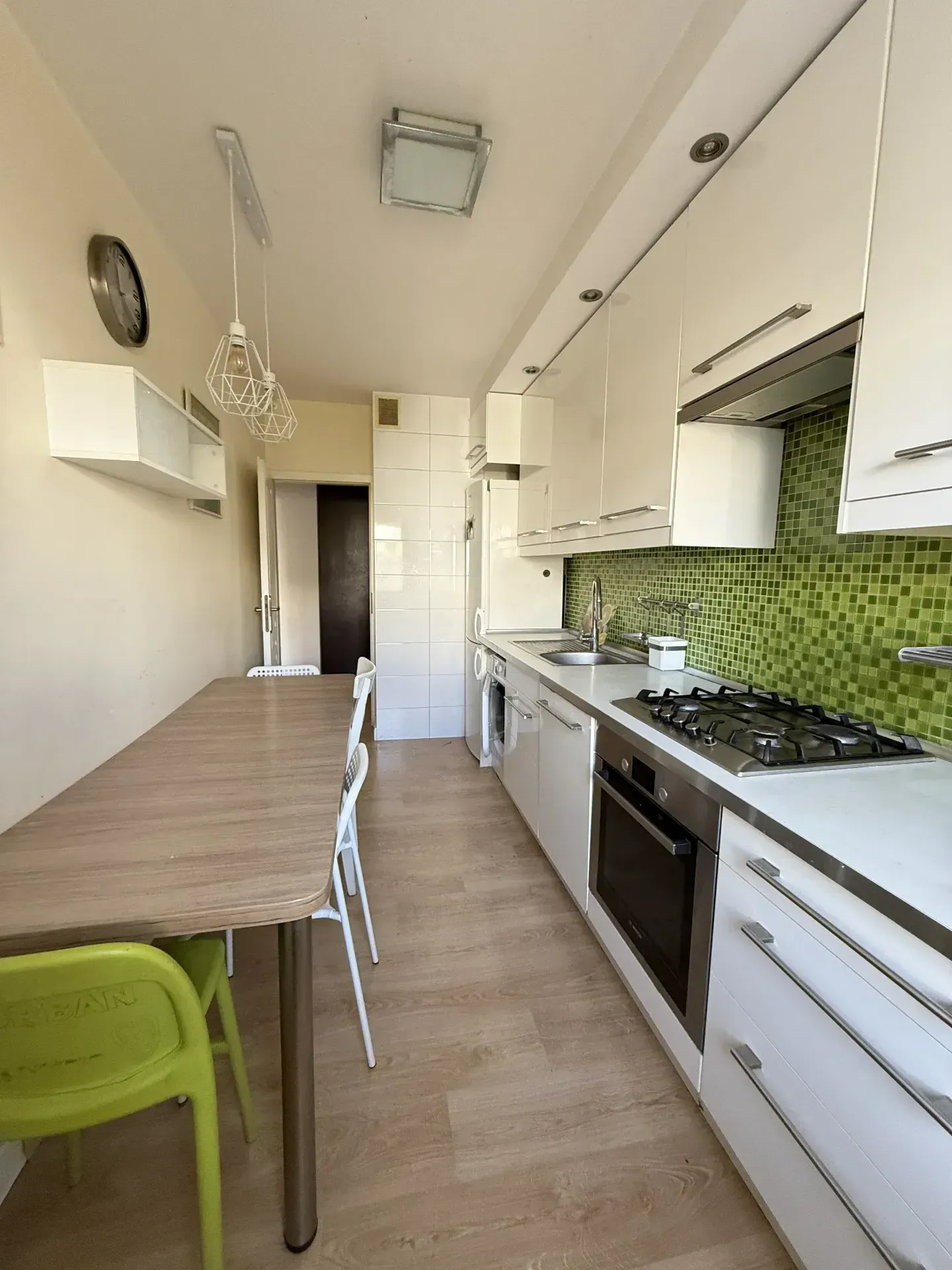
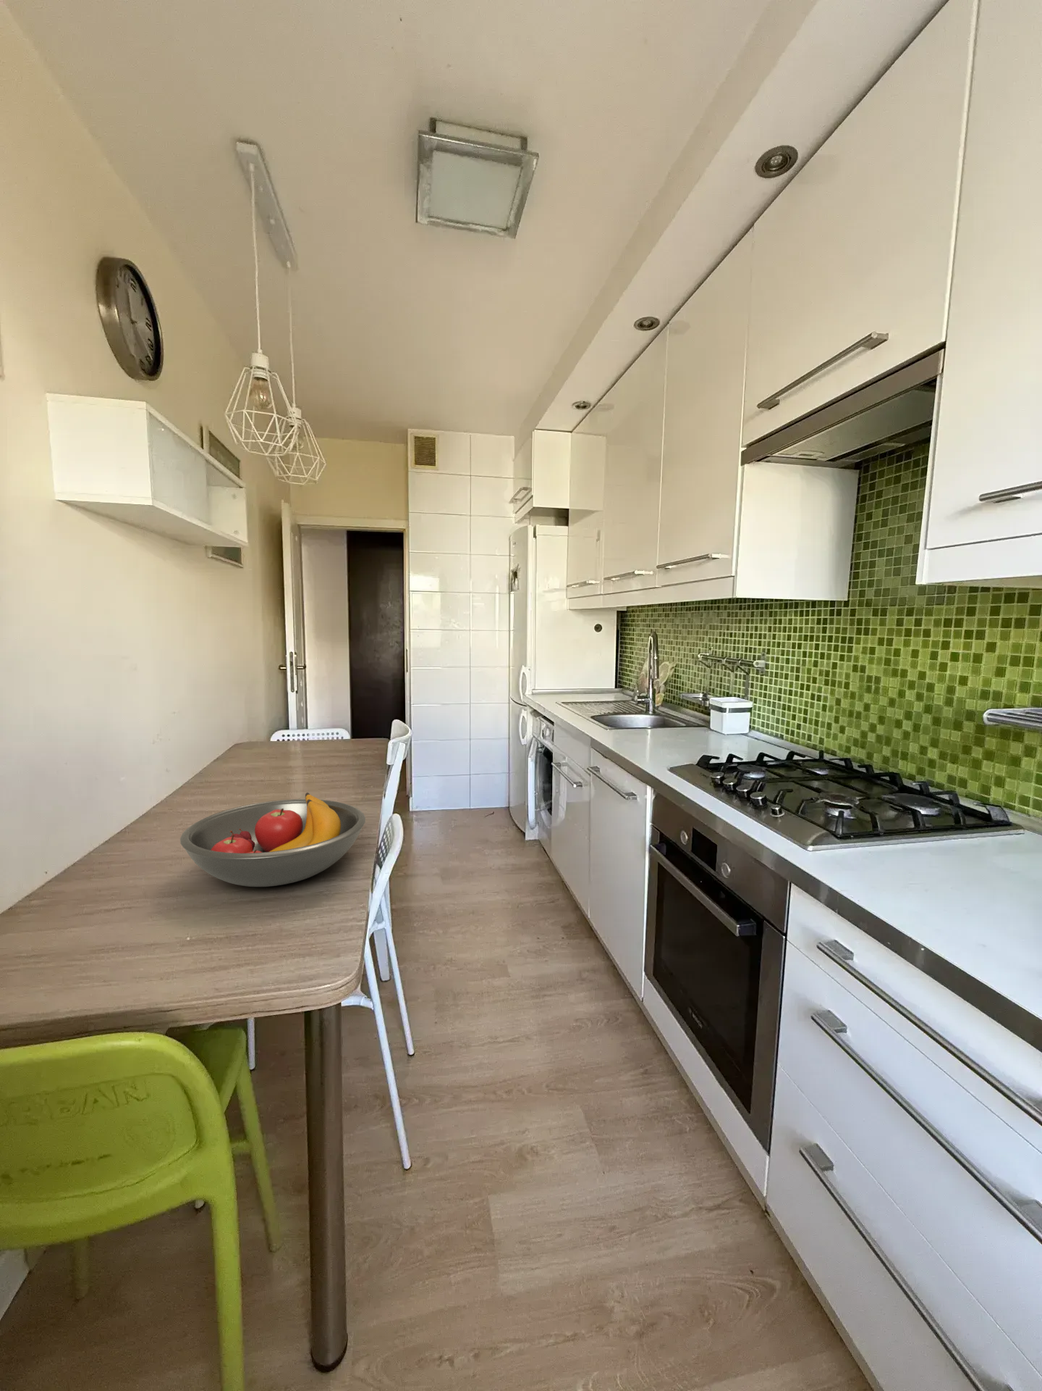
+ fruit bowl [180,792,367,887]
